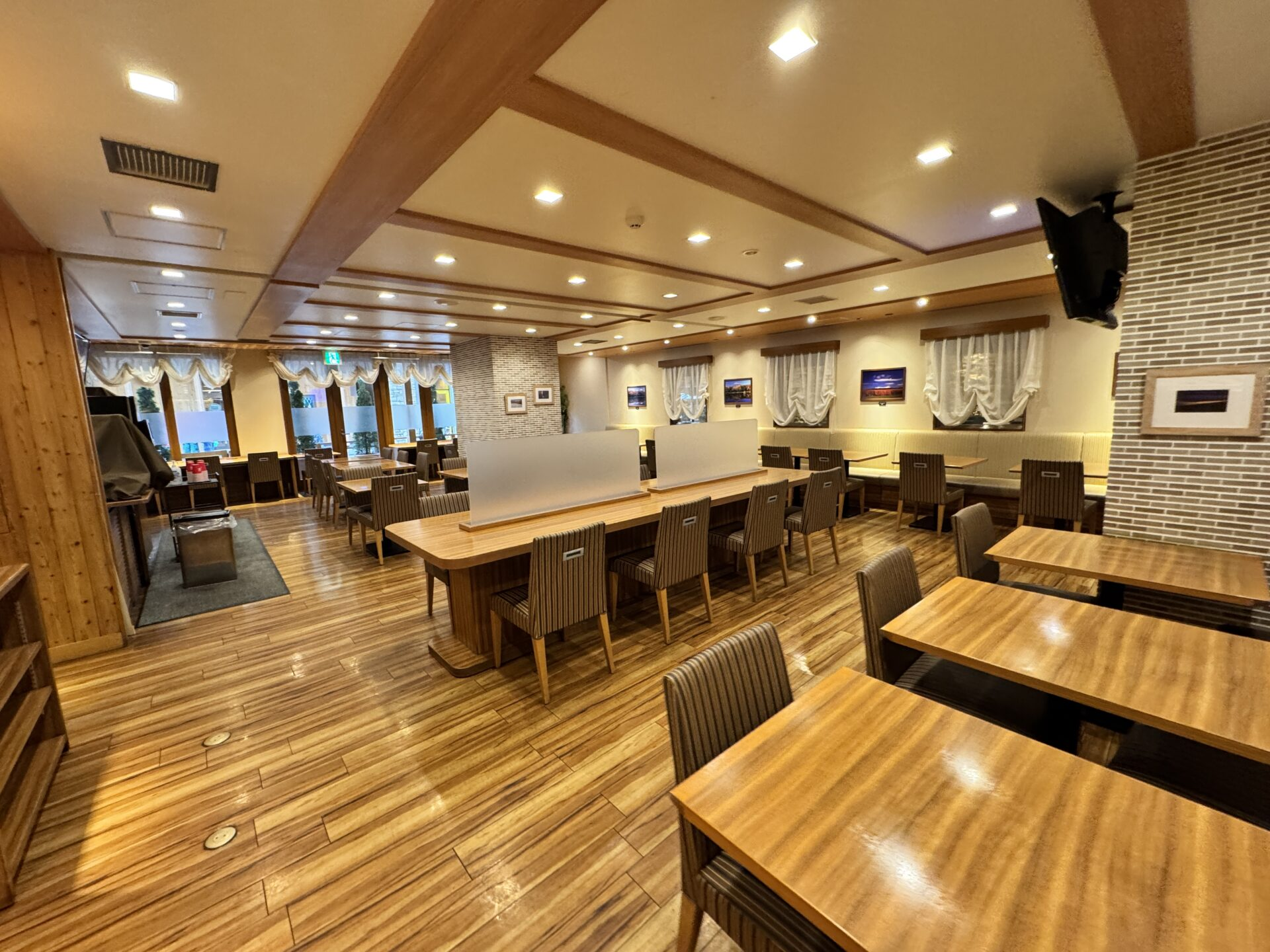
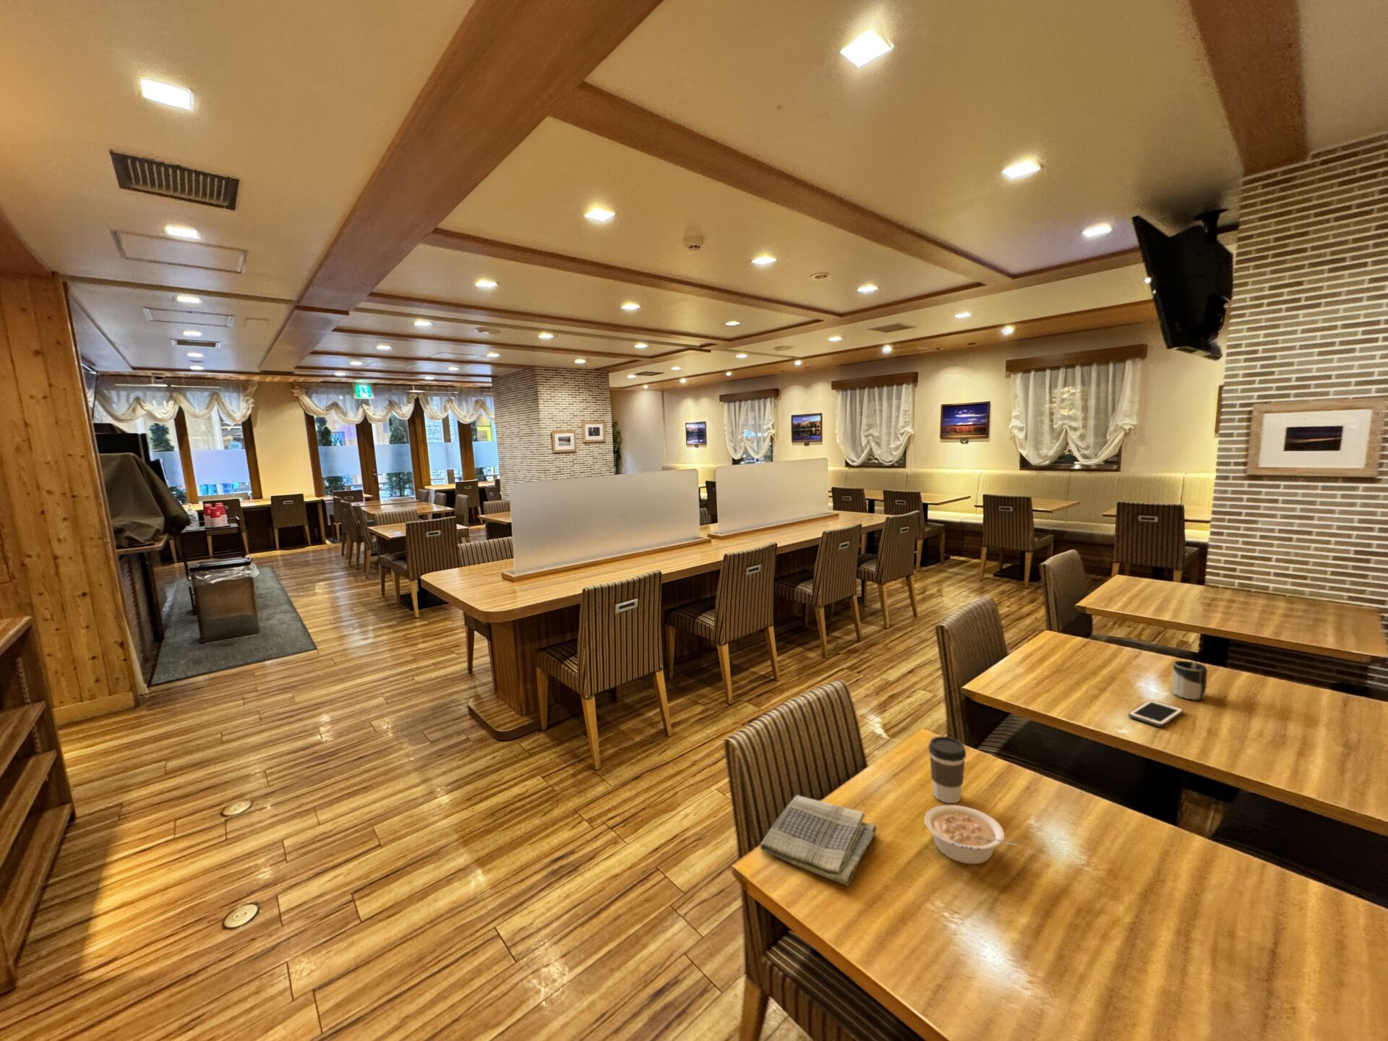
+ coffee cup [928,735,966,804]
+ cup [1172,660,1208,701]
+ dish towel [760,795,877,887]
+ cell phone [1128,699,1184,727]
+ legume [924,805,1020,865]
